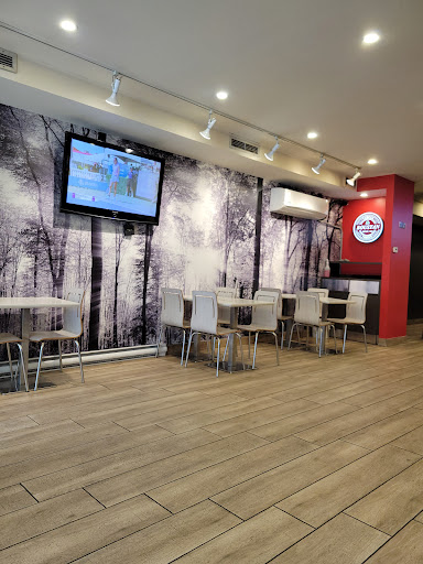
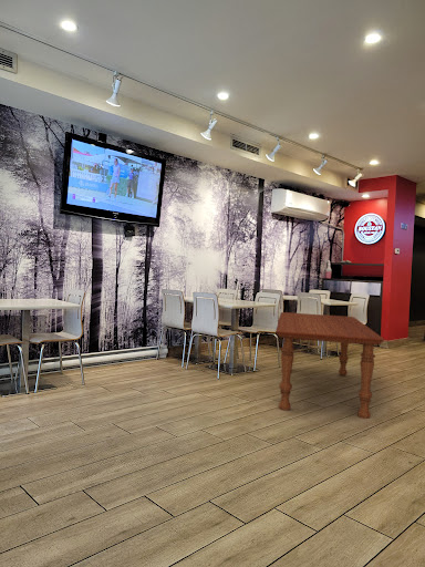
+ dining table [274,311,385,420]
